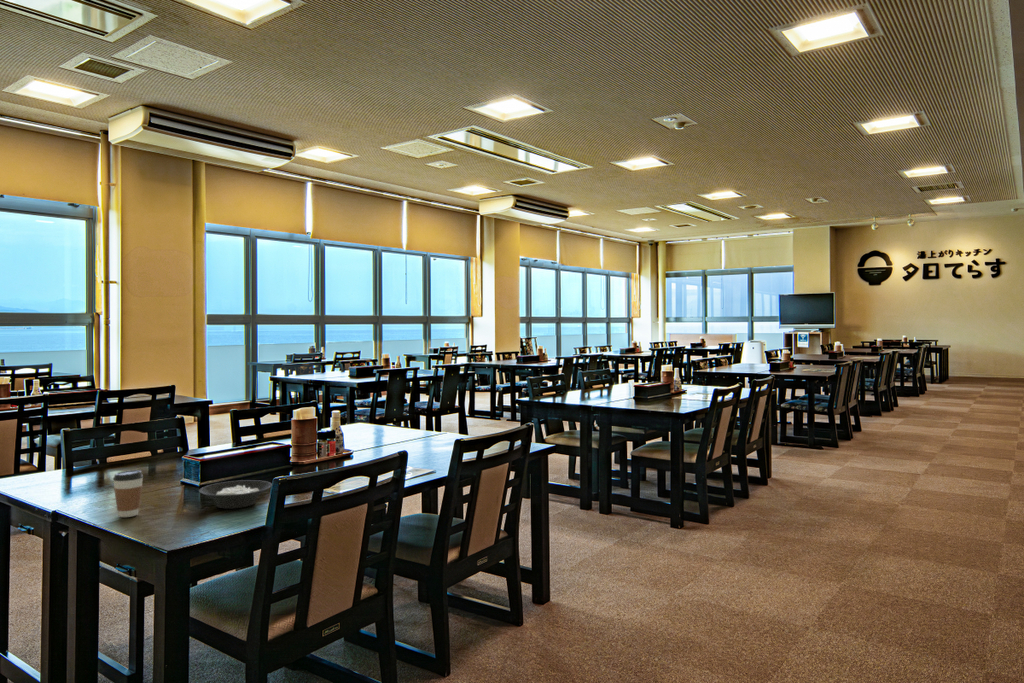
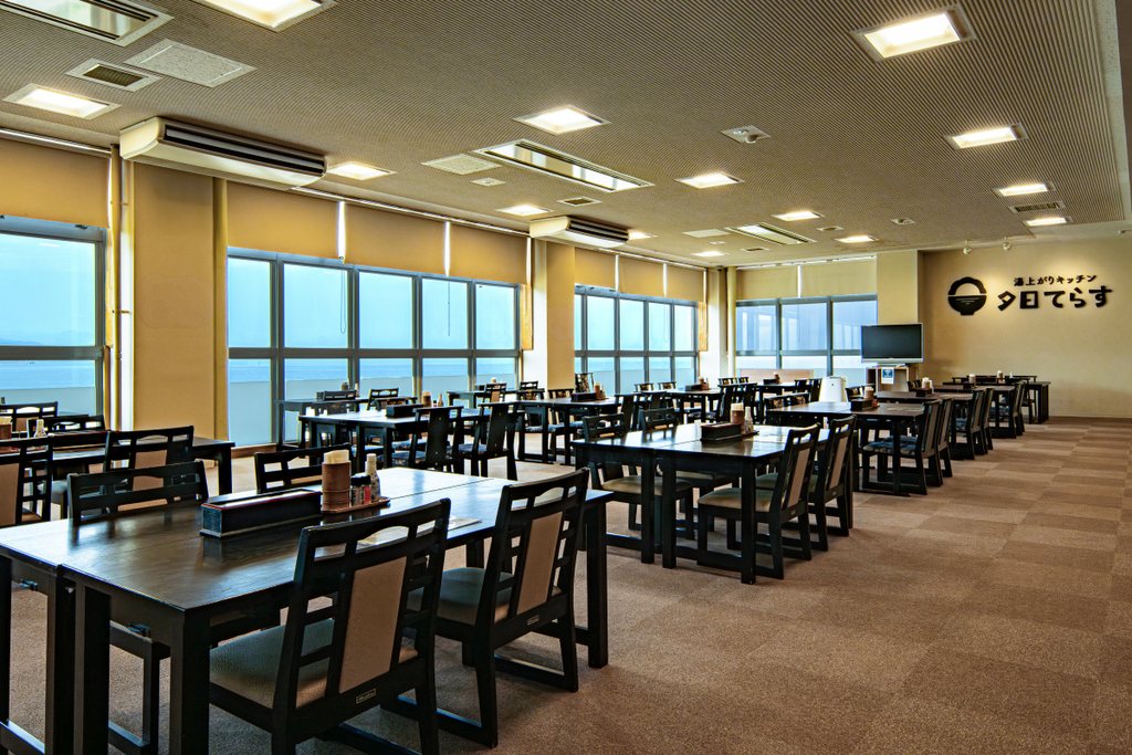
- cereal bowl [198,479,273,509]
- coffee cup [112,469,144,518]
